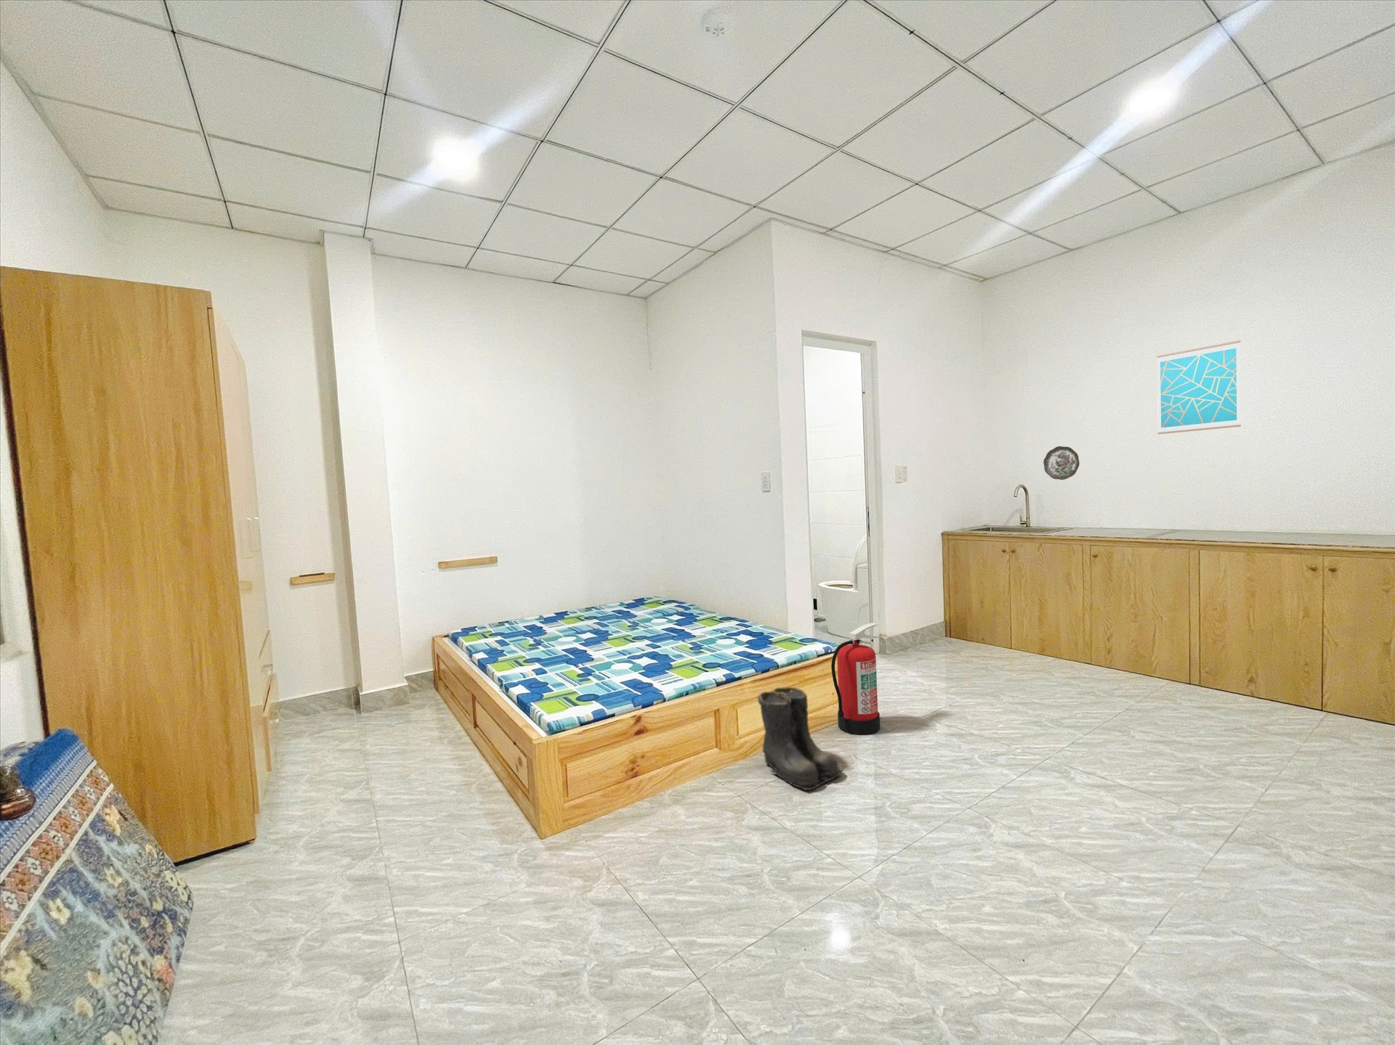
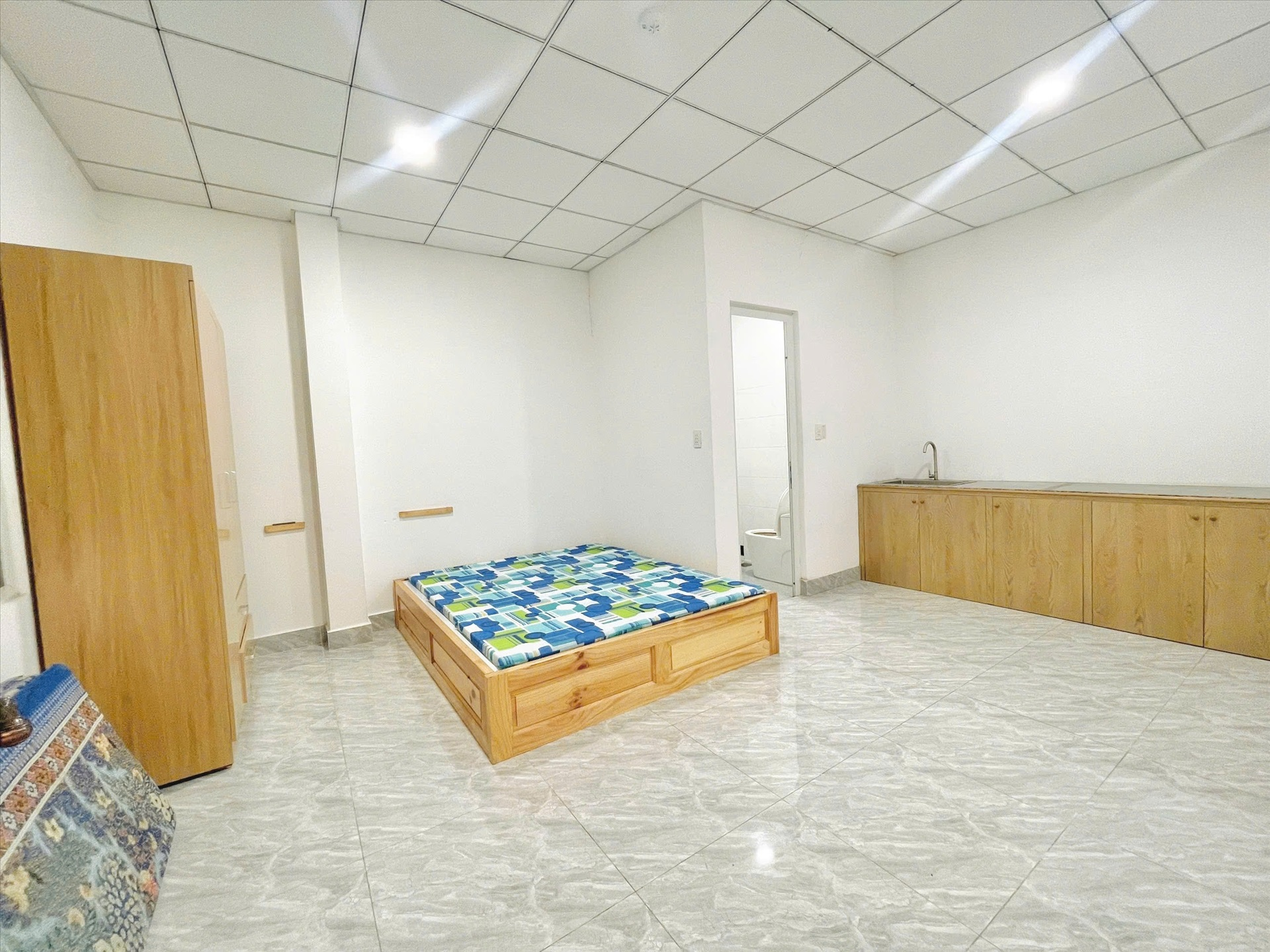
- fire extinguisher [830,622,882,735]
- boots [757,686,845,791]
- wall art [1156,339,1241,435]
- decorative plate [1042,446,1081,481]
